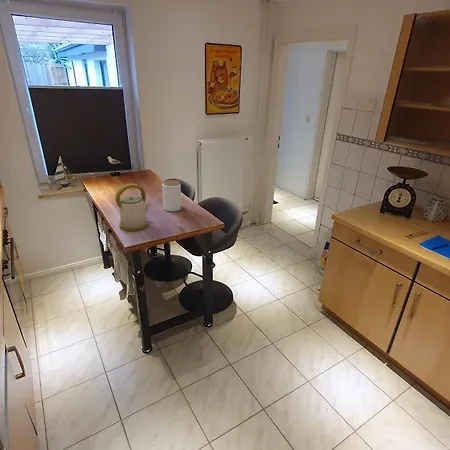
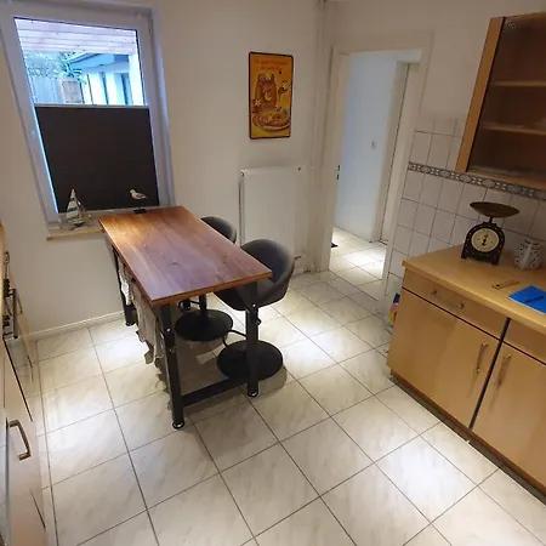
- kettle [114,183,152,232]
- jar [161,179,182,212]
